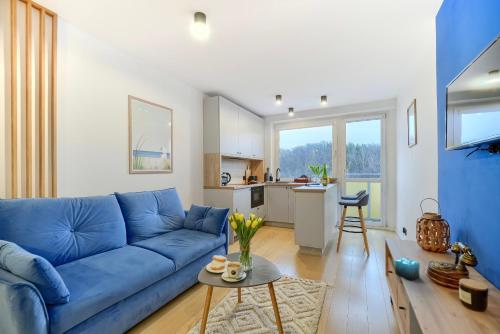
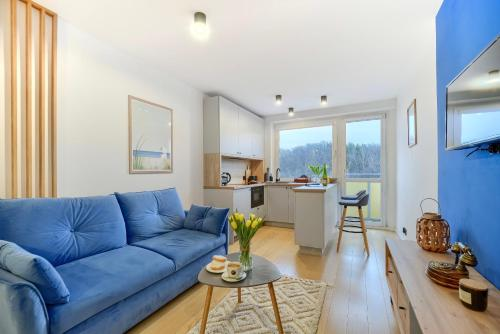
- candle [394,257,421,281]
